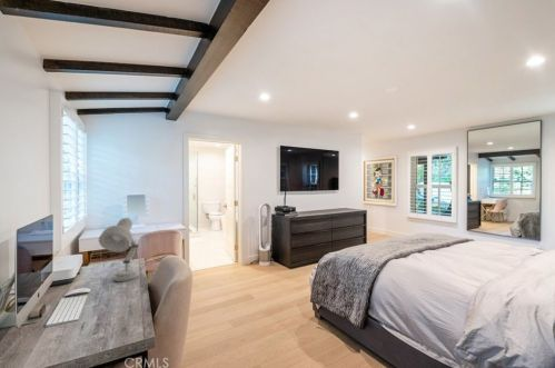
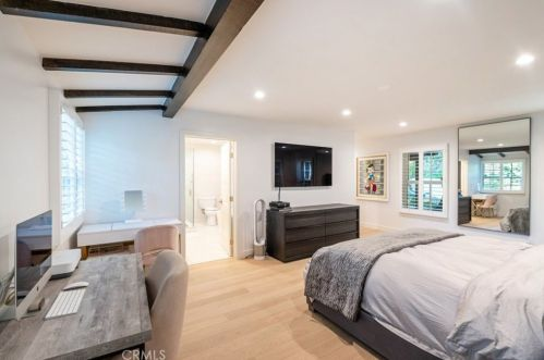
- desk lamp [98,217,139,282]
